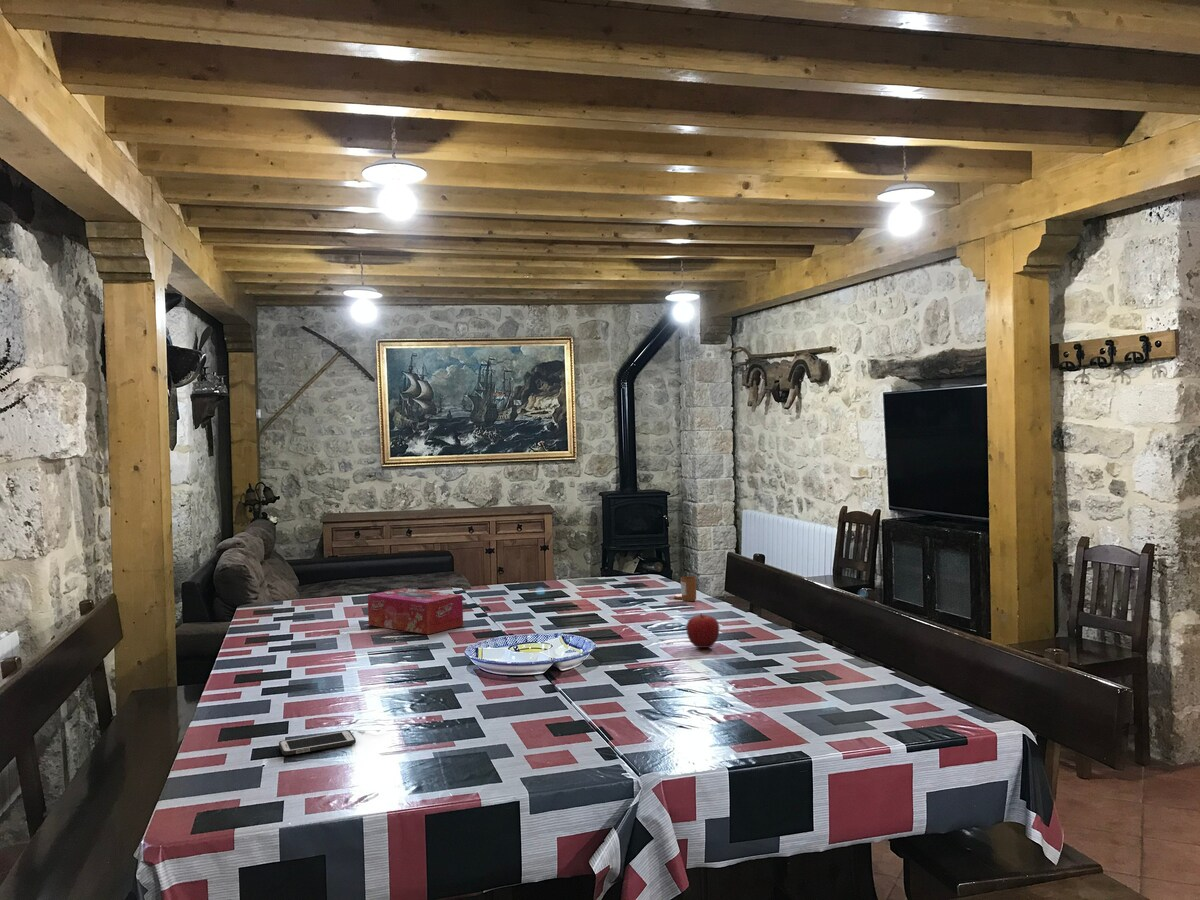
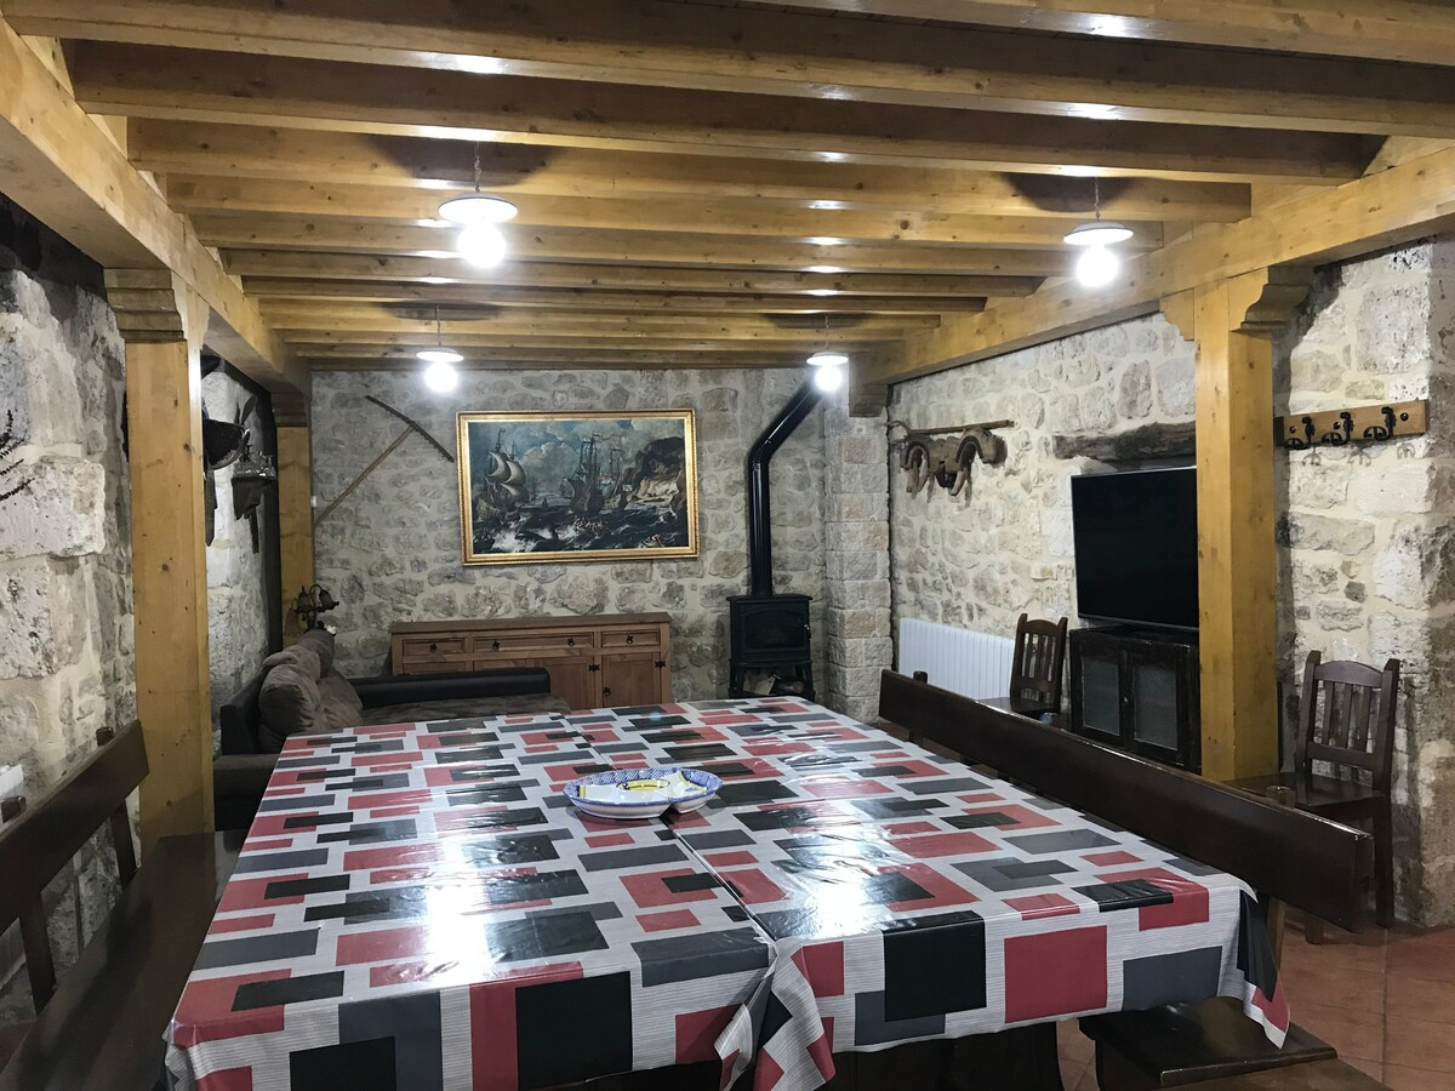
- cell phone [278,729,357,756]
- tissue box [367,587,464,635]
- fruit [685,613,720,649]
- candle [673,576,697,602]
